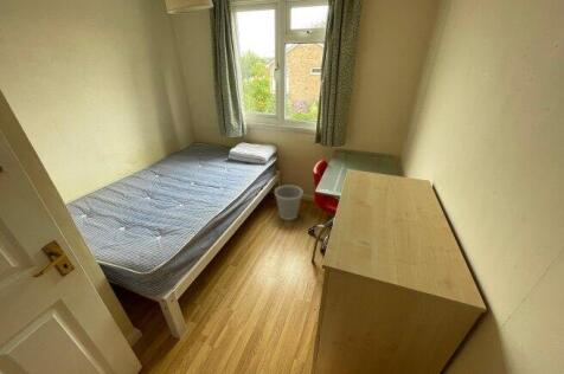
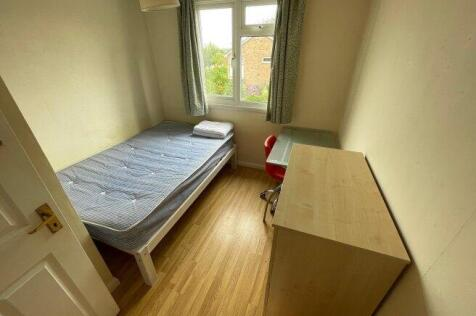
- wastebasket [274,183,305,221]
